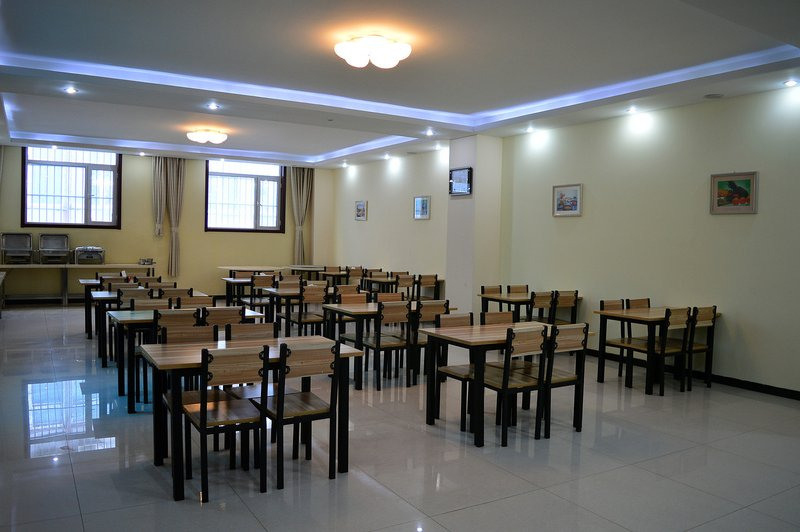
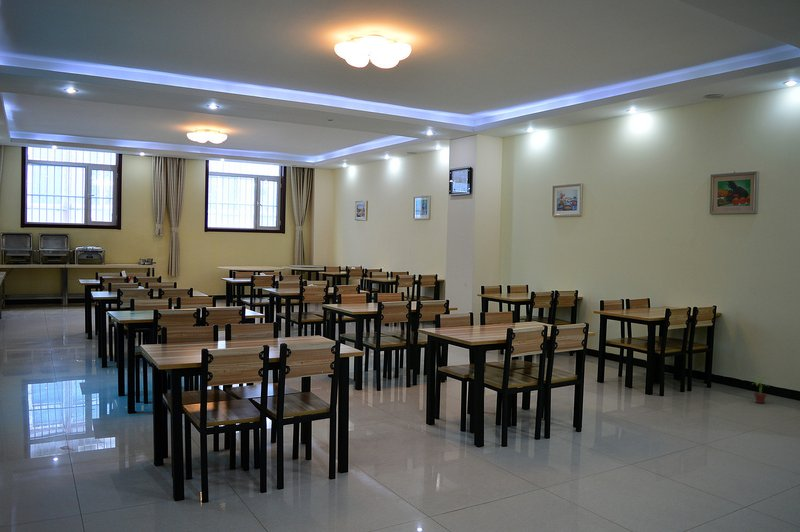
+ potted plant [745,375,776,404]
